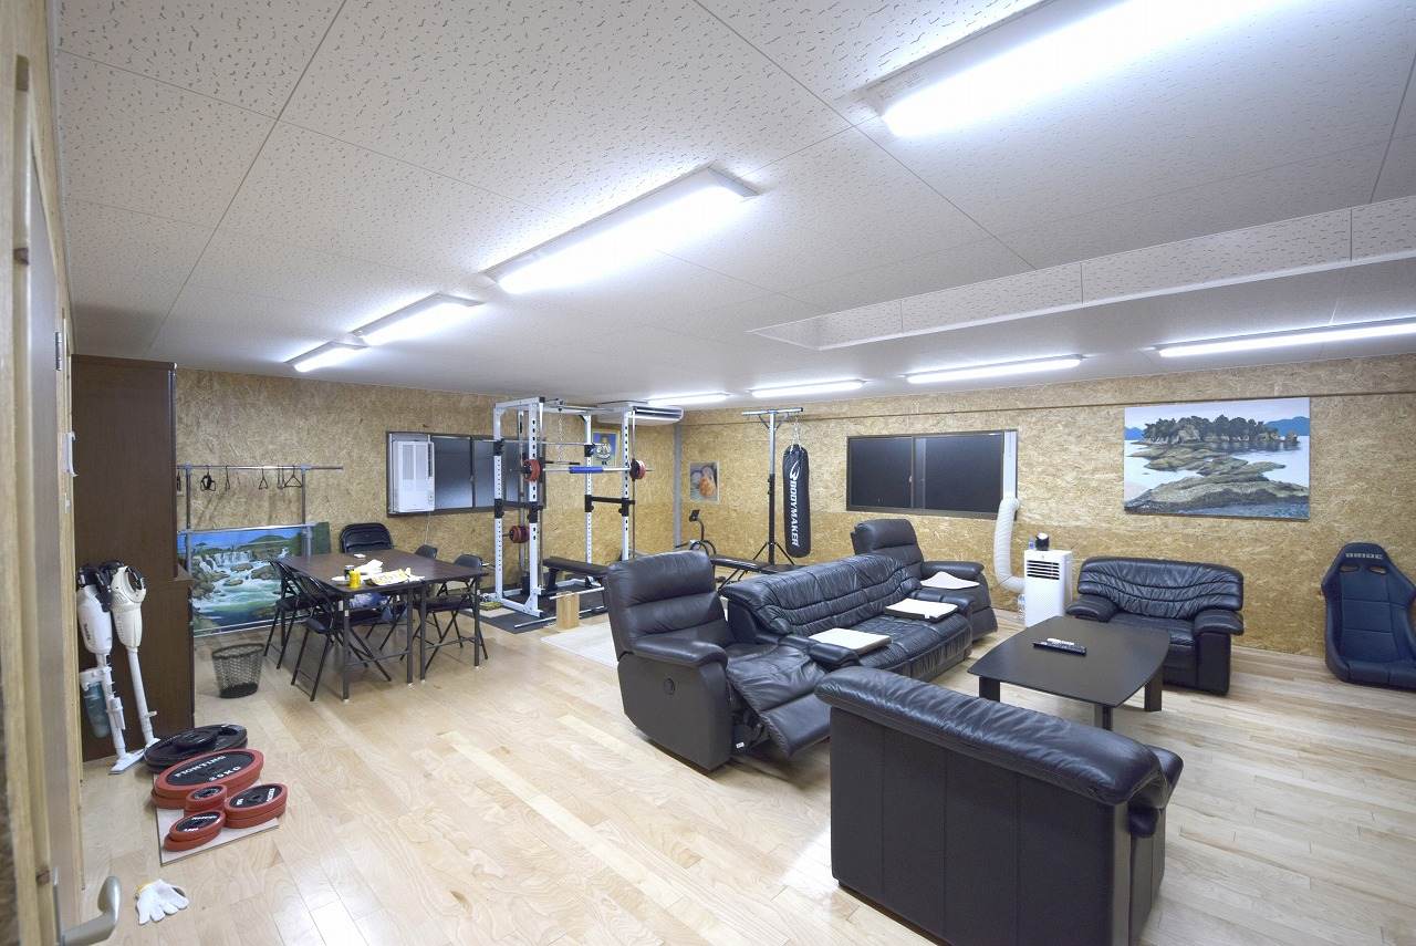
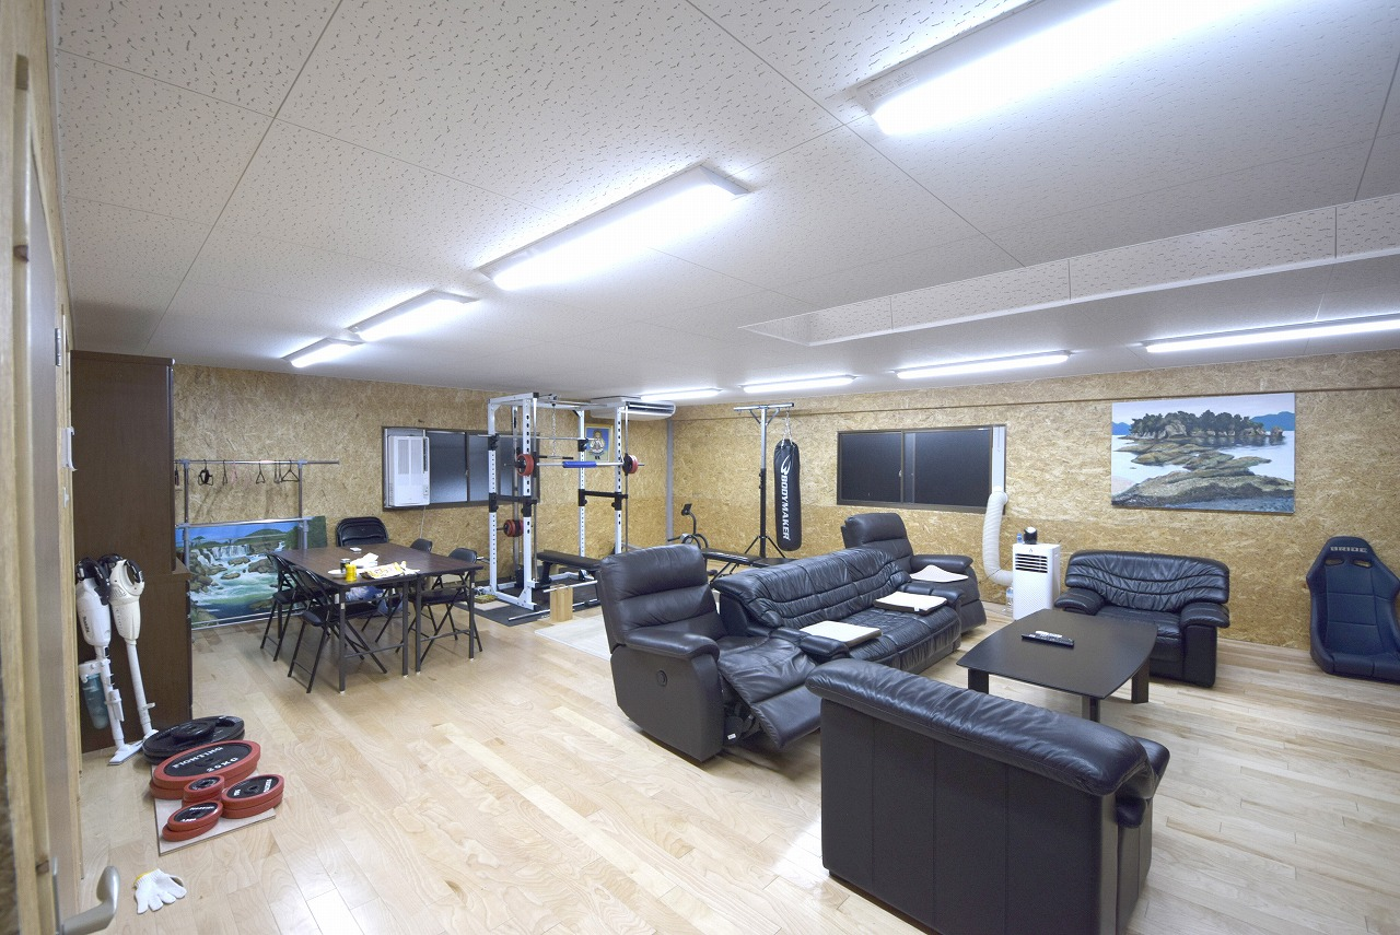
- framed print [688,461,720,503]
- wastebasket [210,642,267,699]
